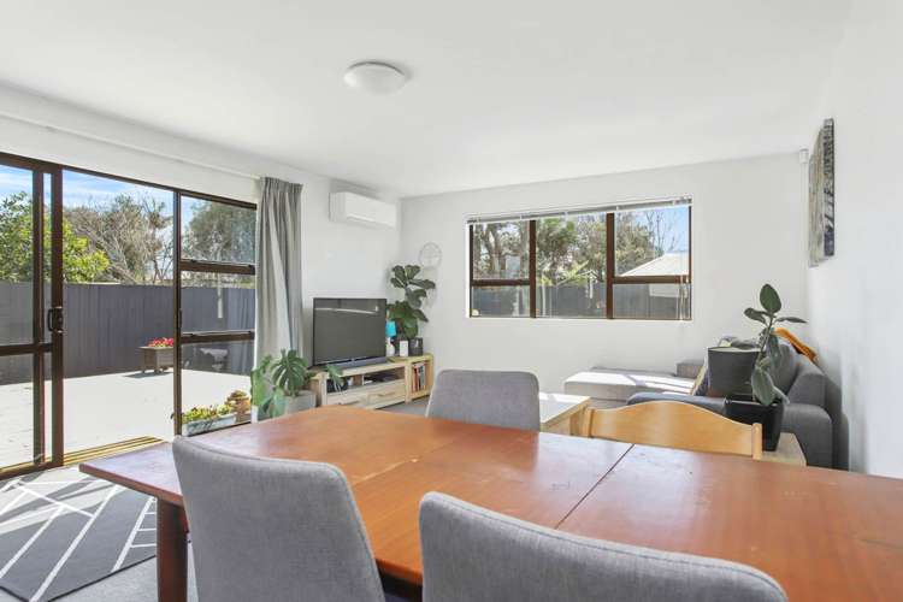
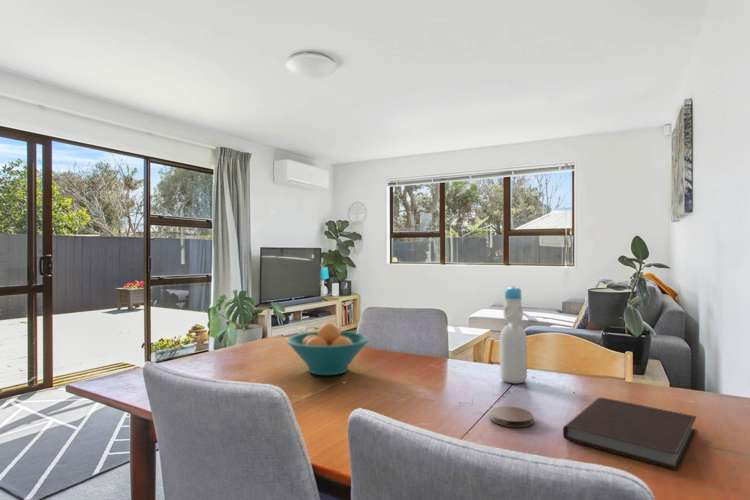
+ fruit bowl [286,322,370,376]
+ coaster [489,405,534,428]
+ bottle [499,285,528,384]
+ notebook [562,397,698,472]
